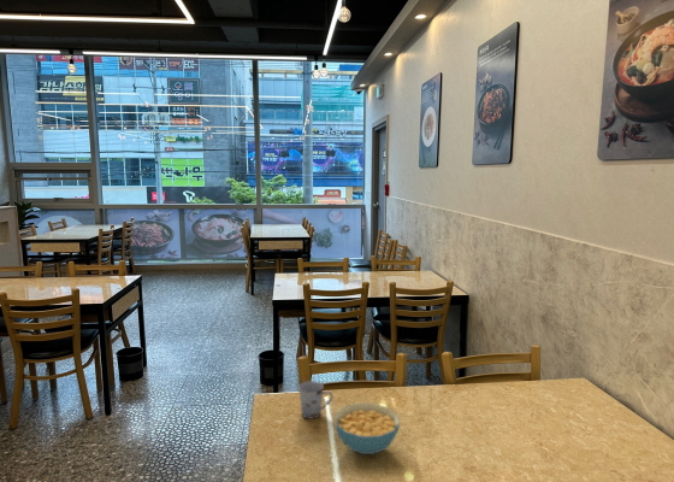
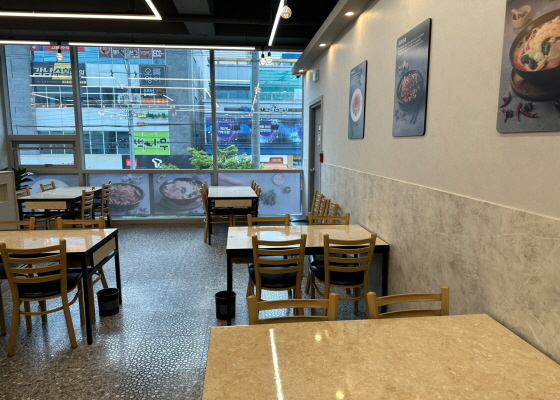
- cereal bowl [333,402,401,455]
- cup [297,380,335,419]
